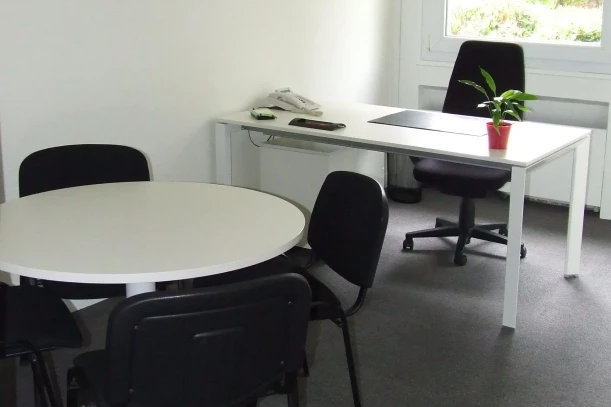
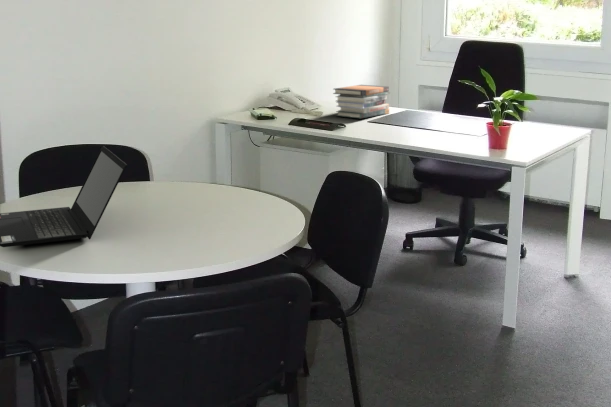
+ laptop computer [0,145,128,248]
+ book stack [332,84,391,119]
